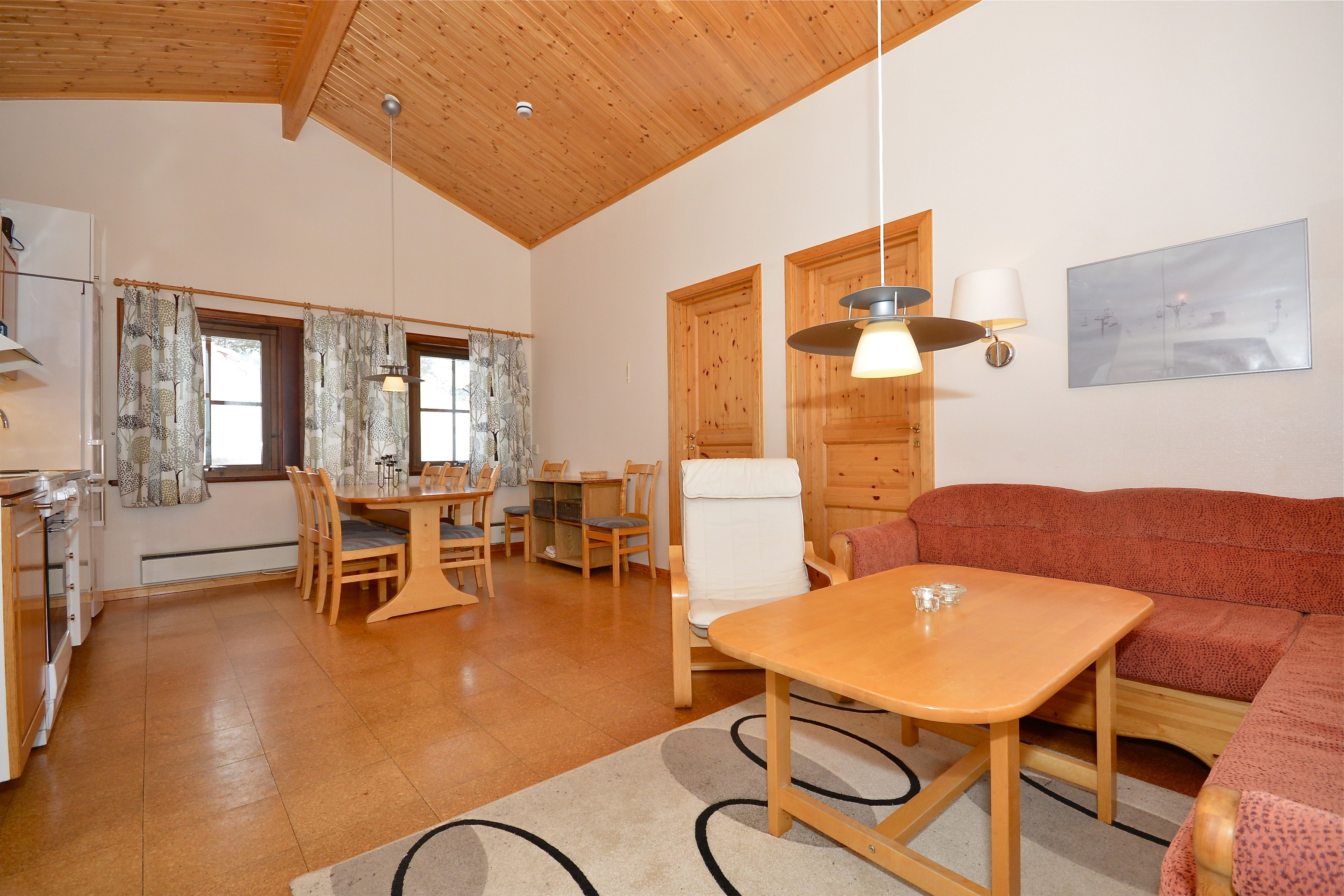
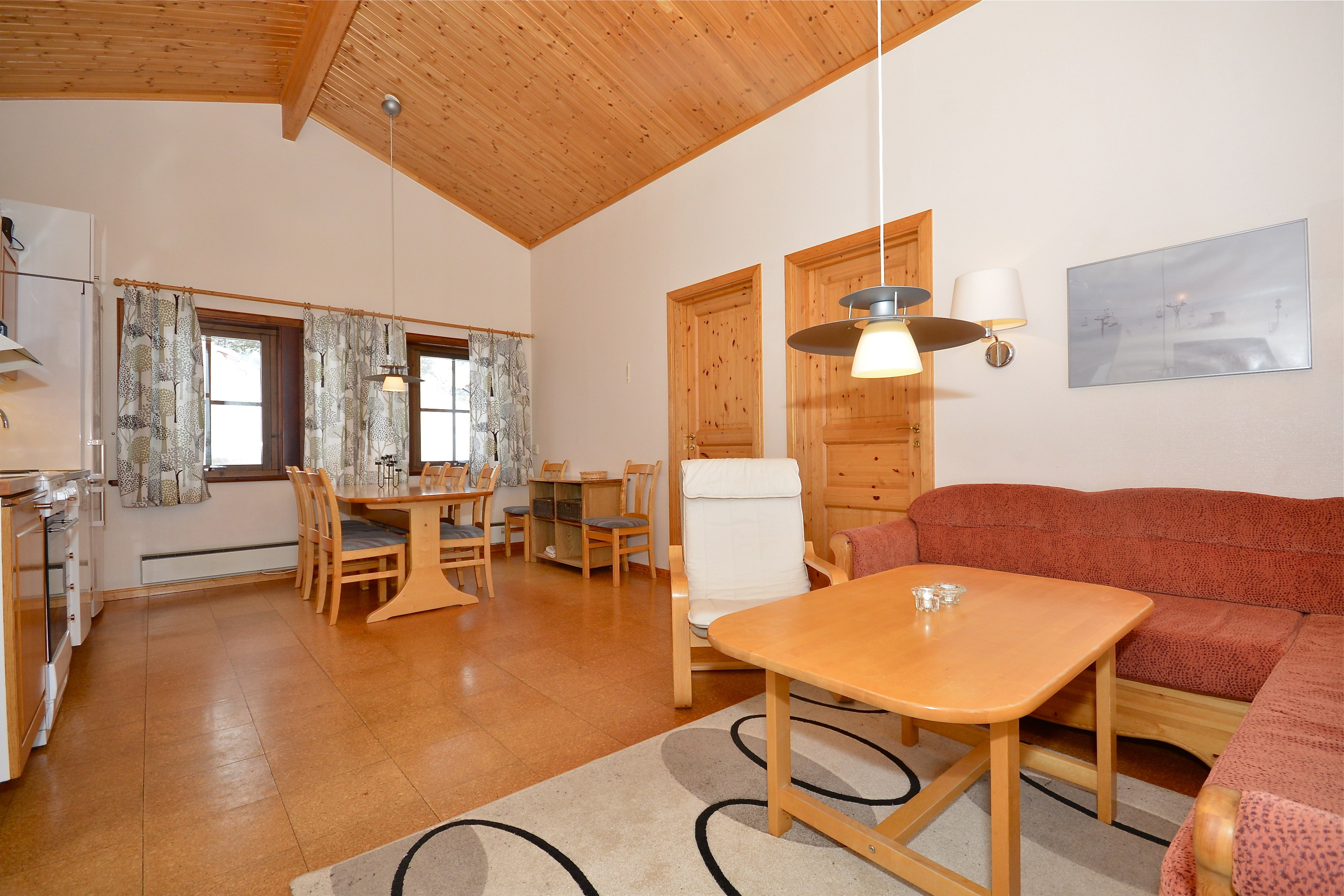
- smoke detector [516,101,533,118]
